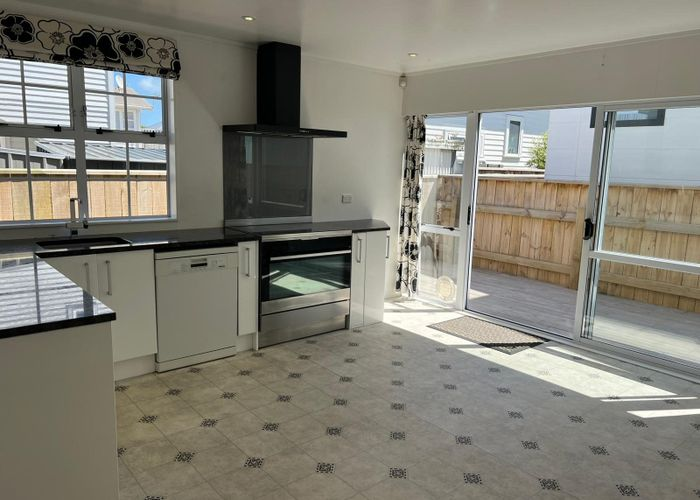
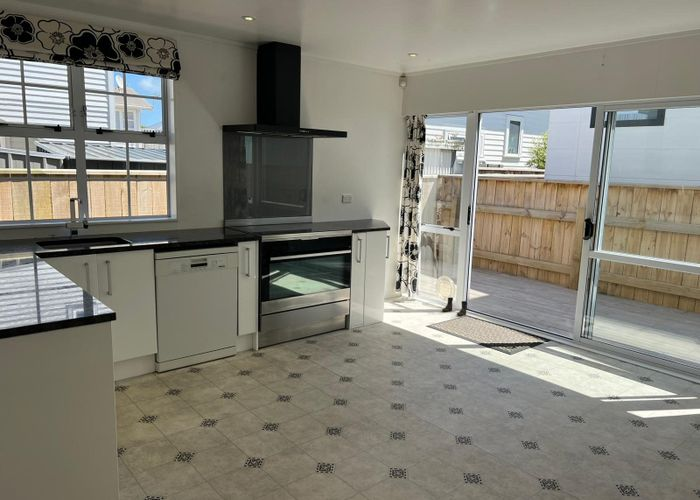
+ boots [441,296,468,317]
